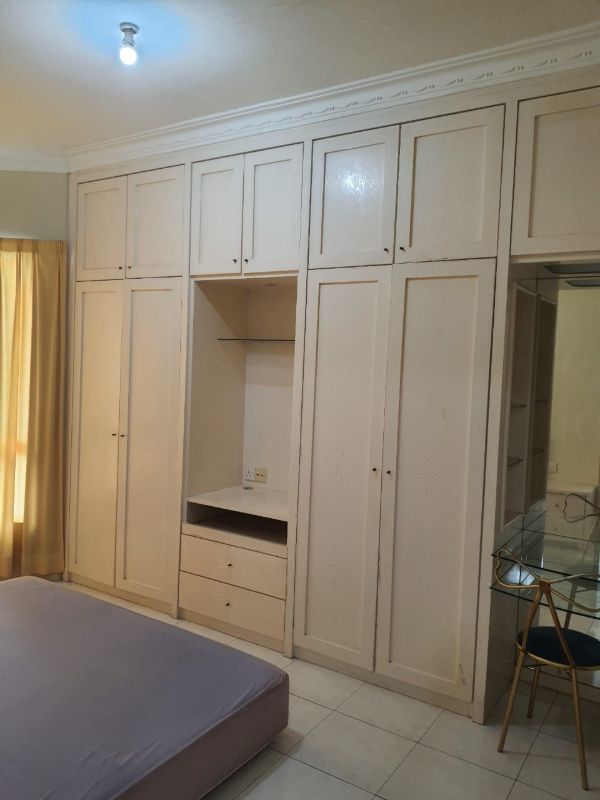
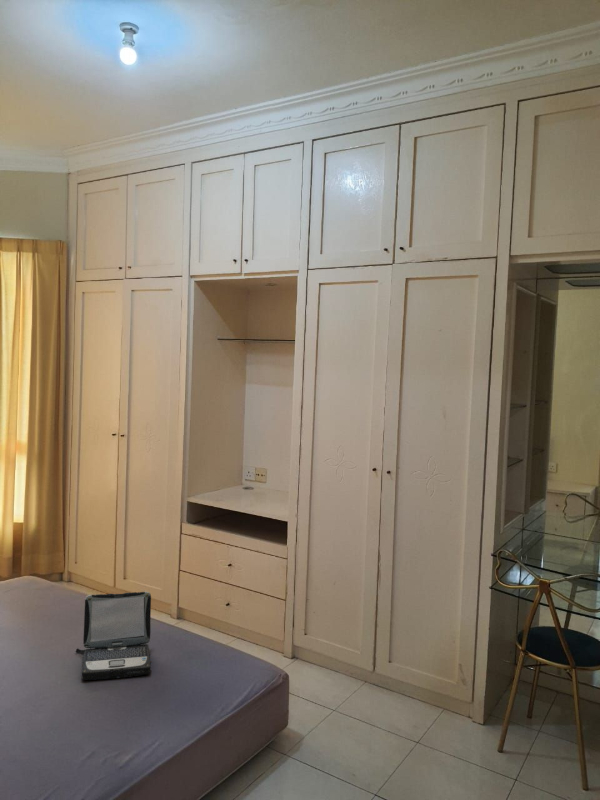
+ laptop [75,591,152,681]
